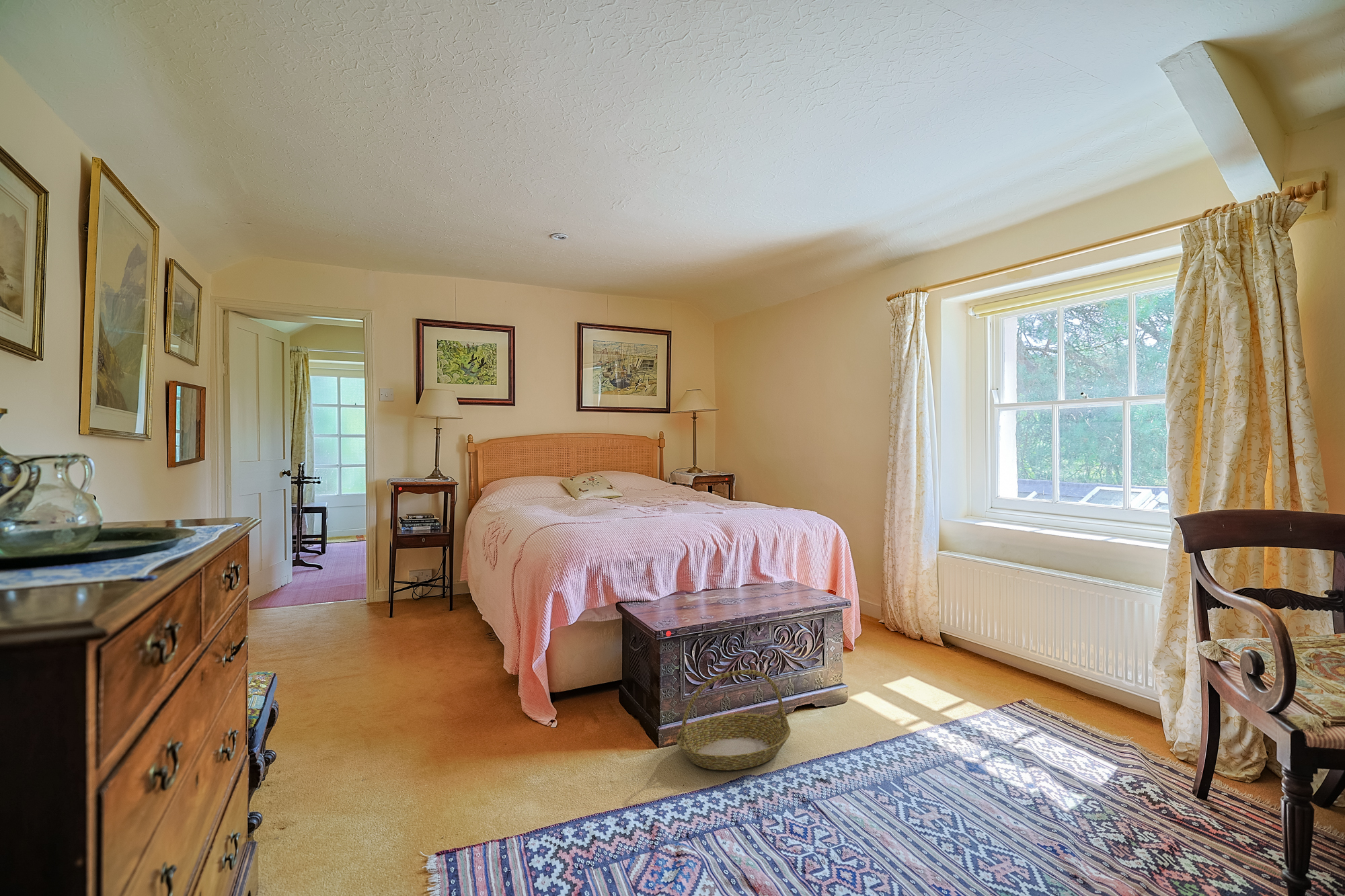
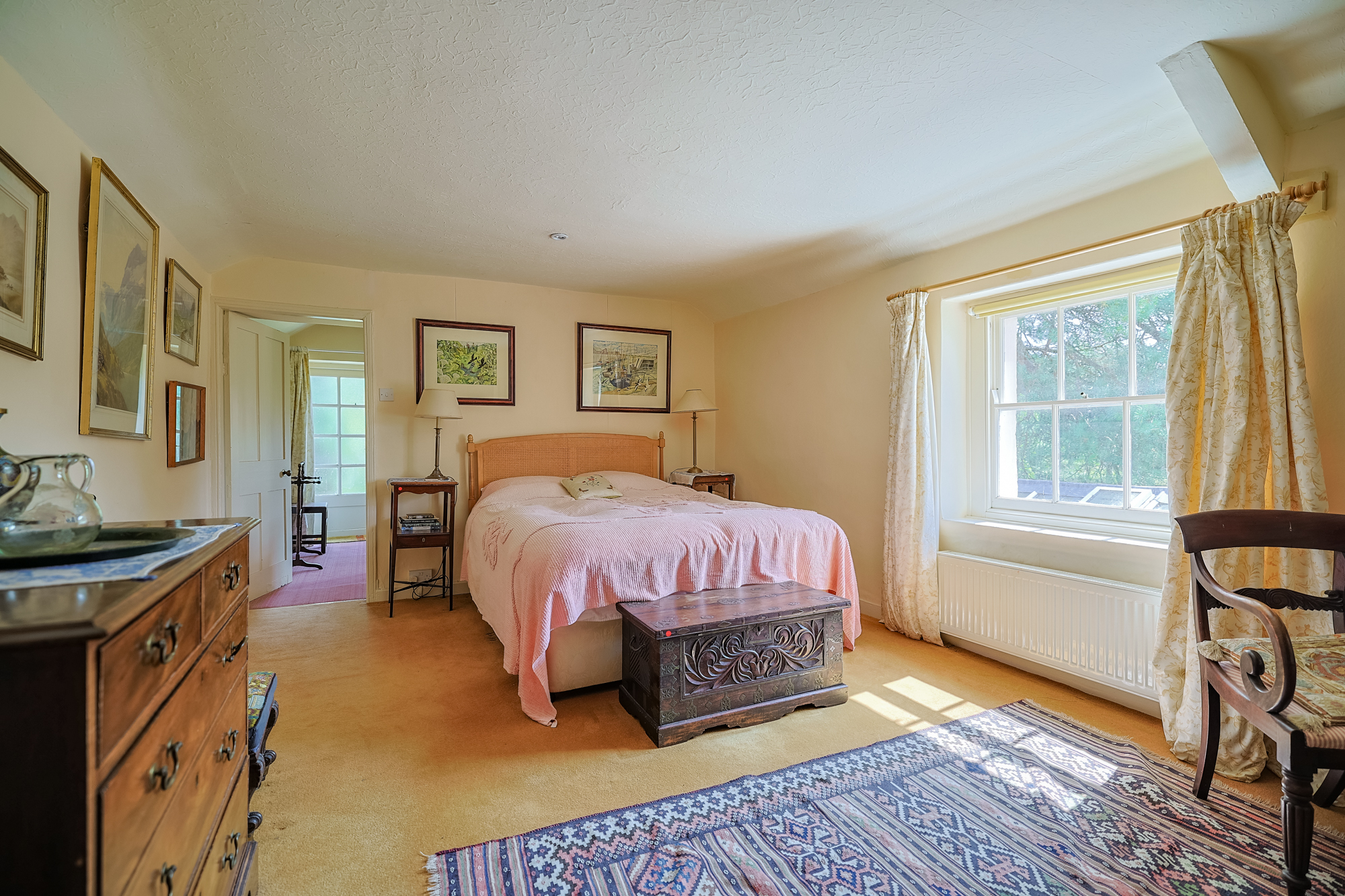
- basket [676,669,792,771]
